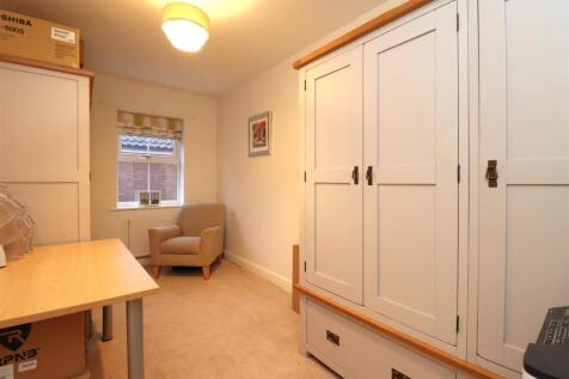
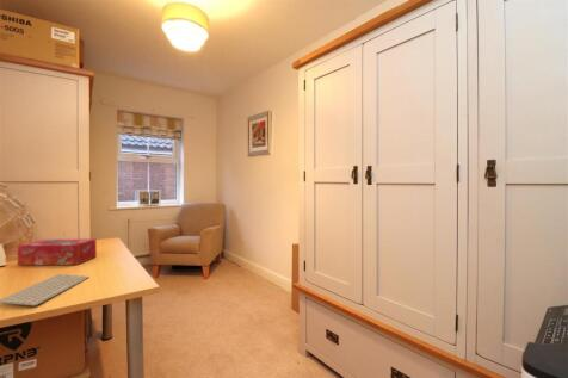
+ keyboard [0,273,91,308]
+ tissue box [17,238,98,266]
